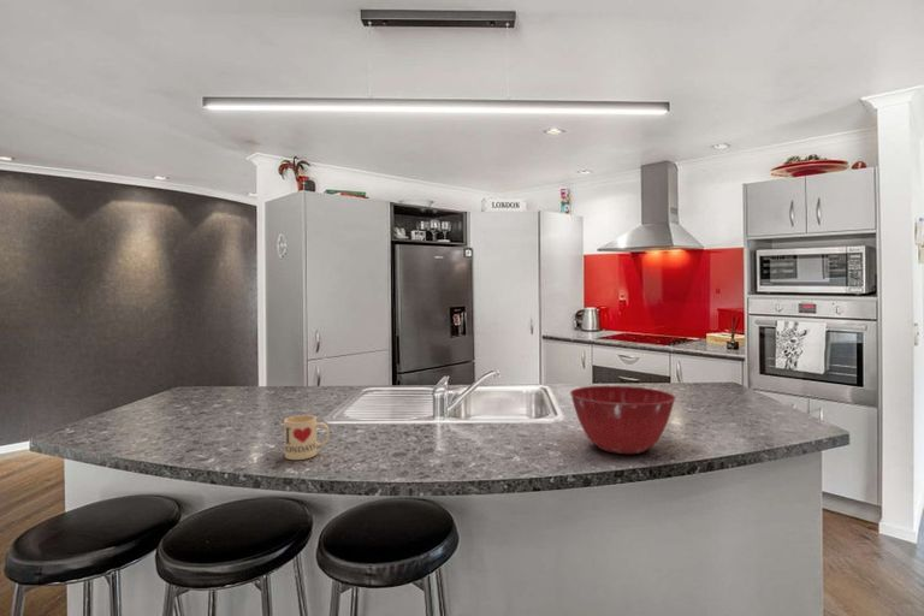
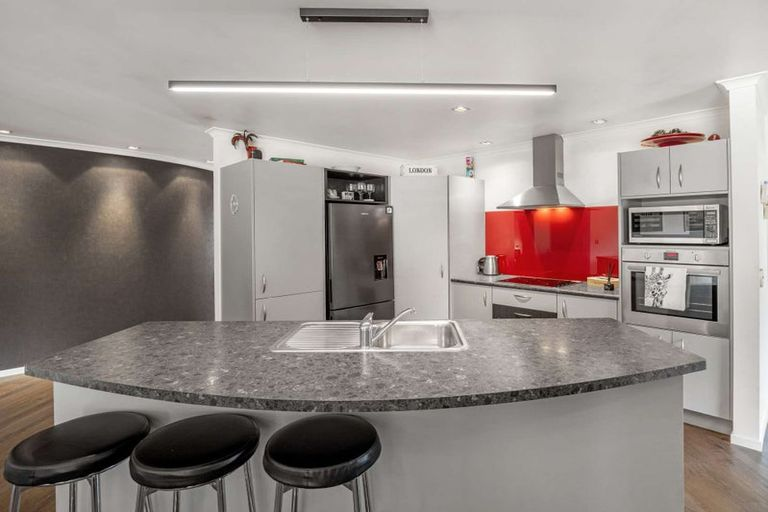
- mug [283,414,330,461]
- mixing bowl [569,385,677,455]
